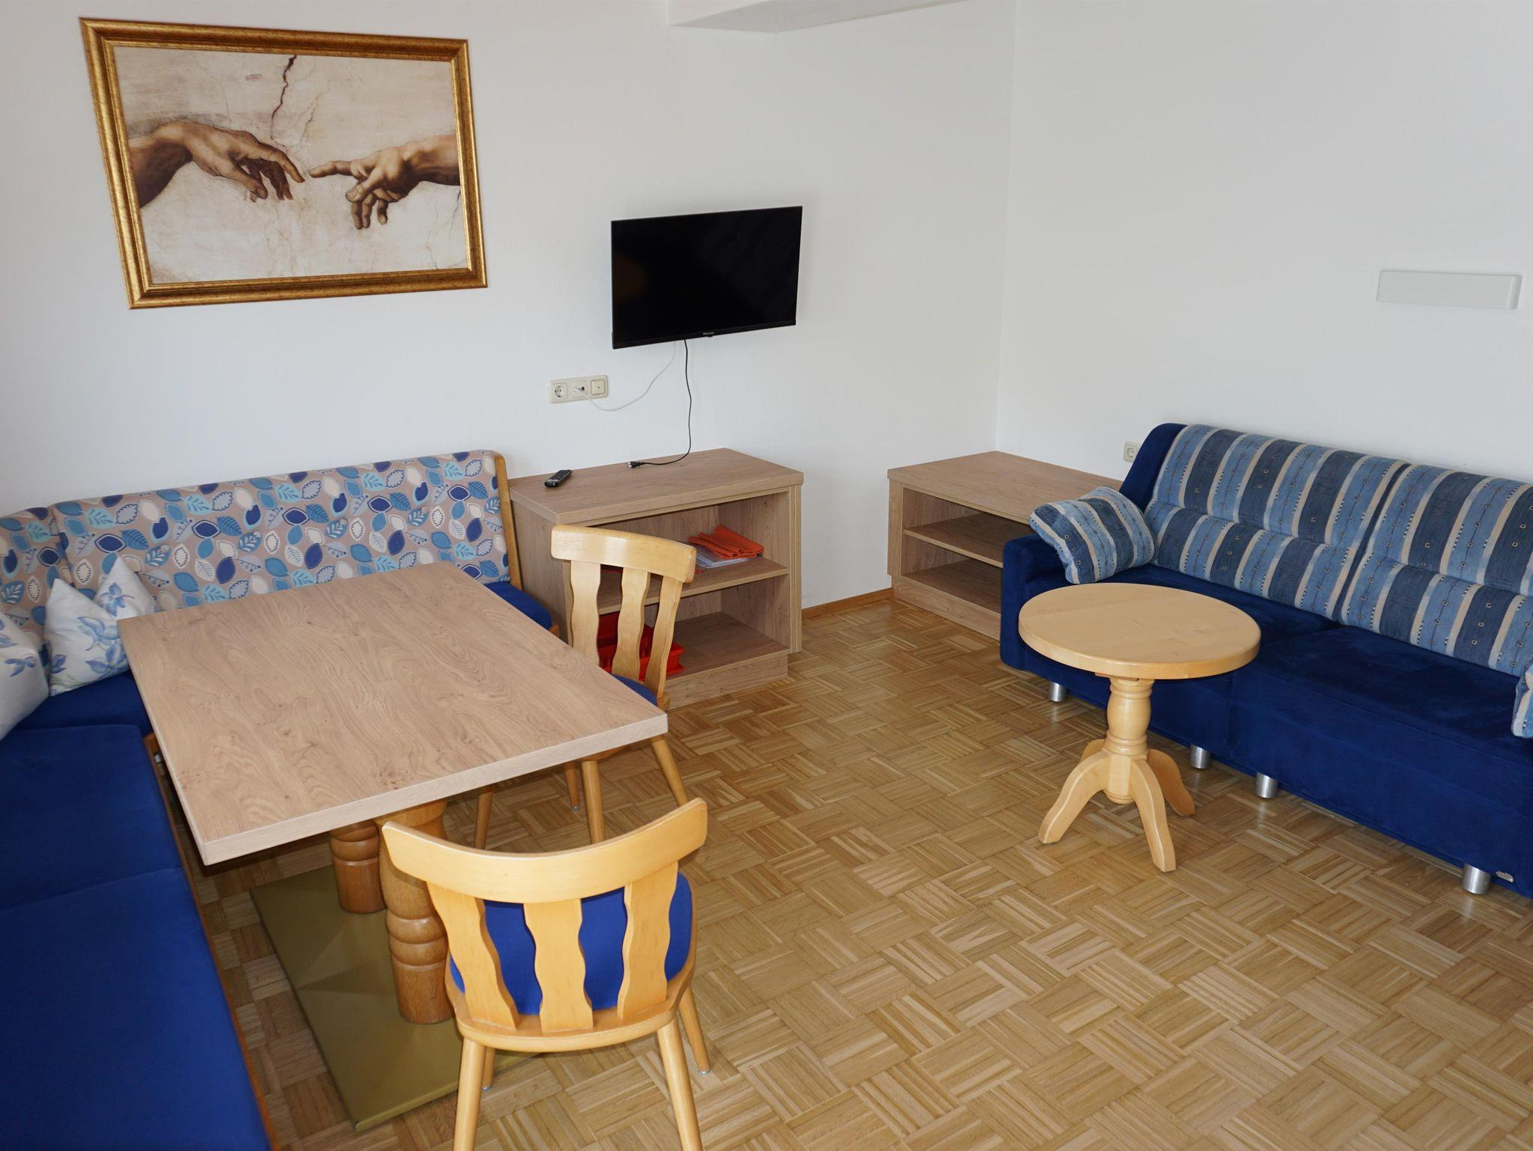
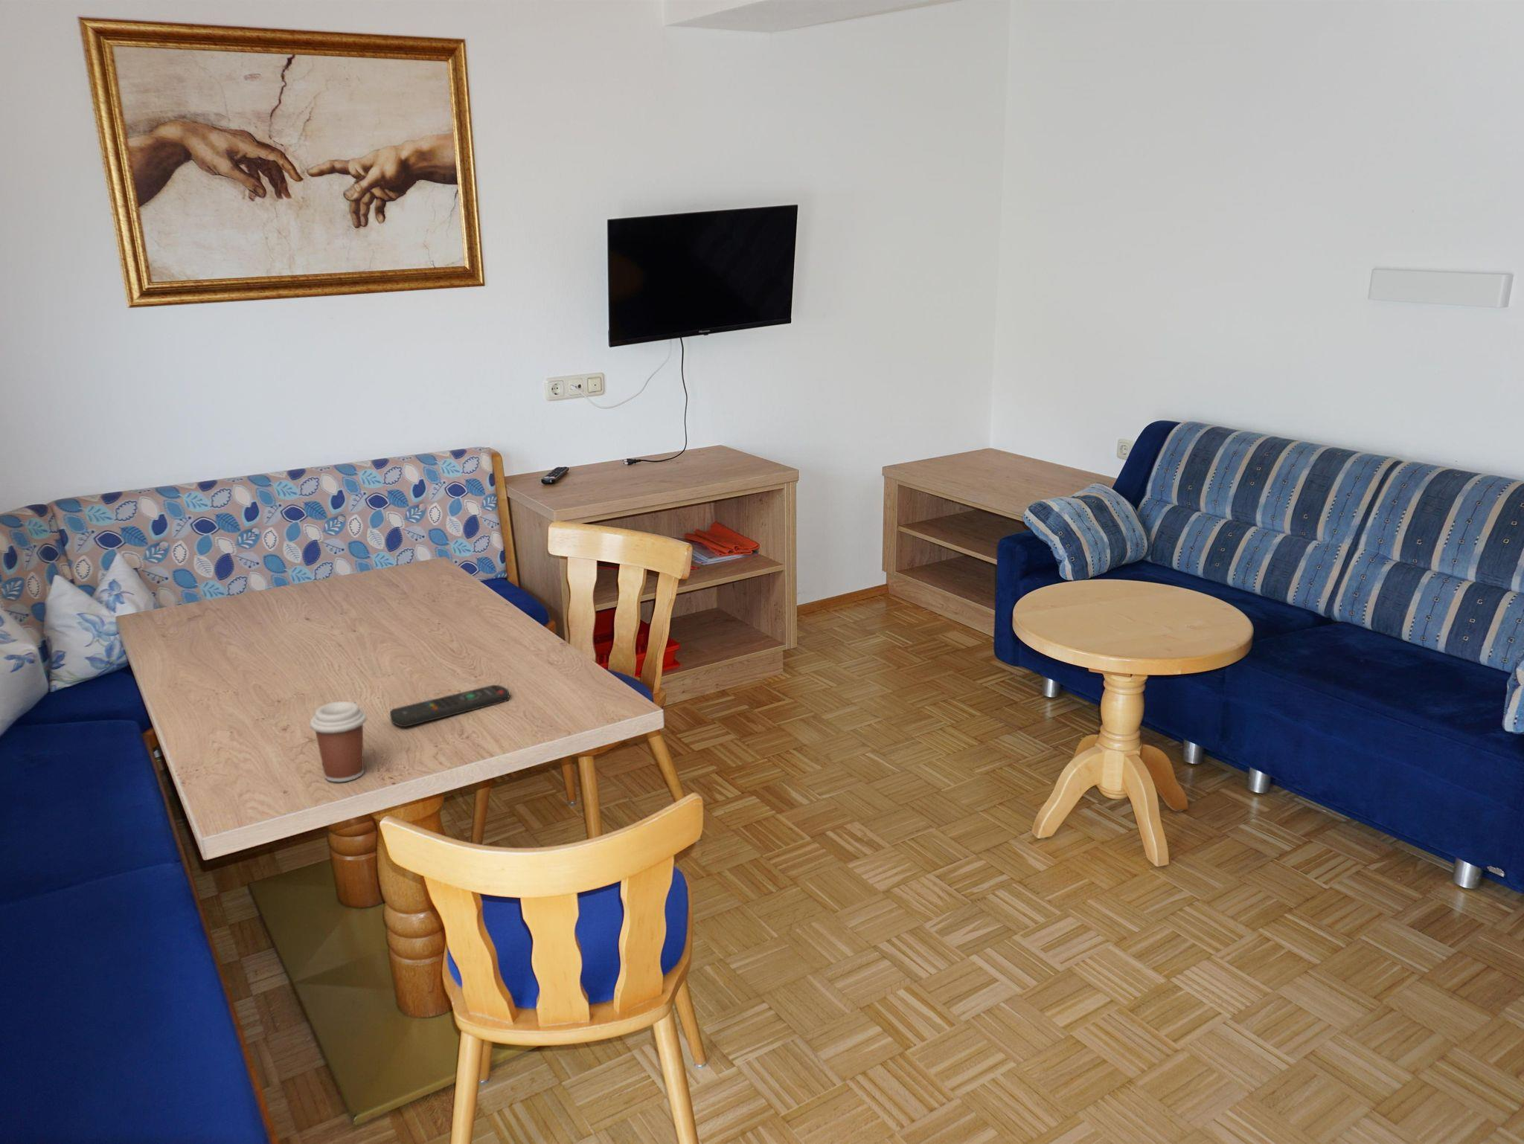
+ remote control [389,684,510,727]
+ coffee cup [310,701,368,782]
